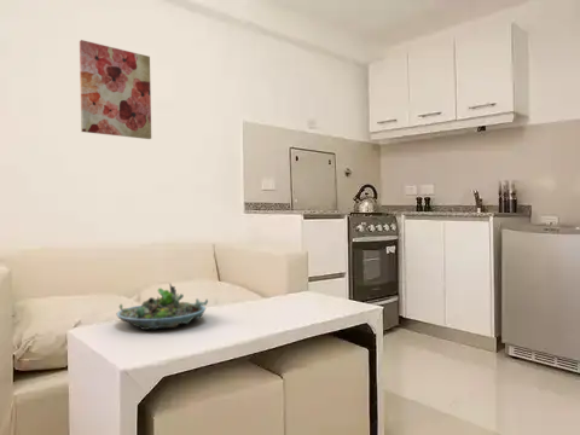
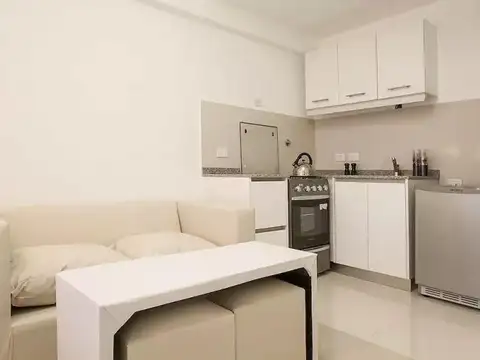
- wall art [79,39,152,140]
- succulent planter [116,282,209,331]
